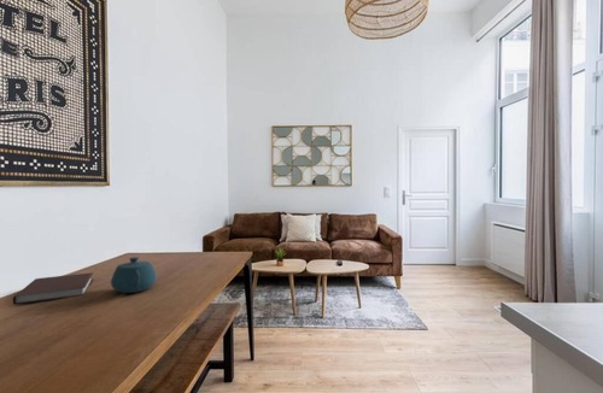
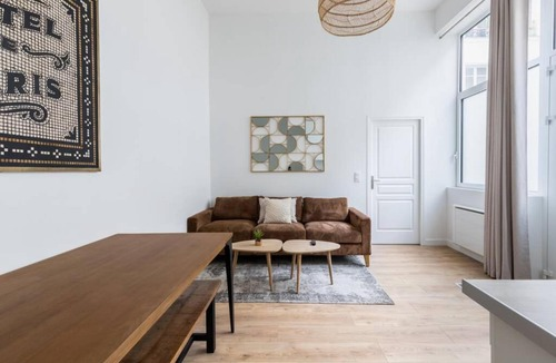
- teapot [110,256,158,294]
- notebook [12,271,94,306]
